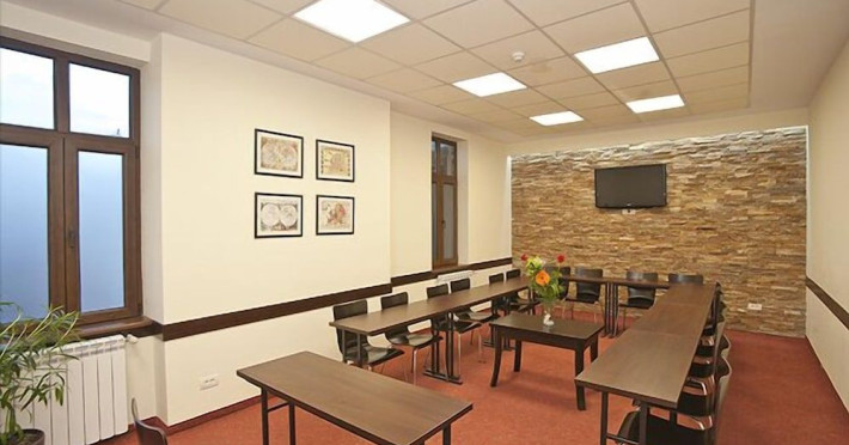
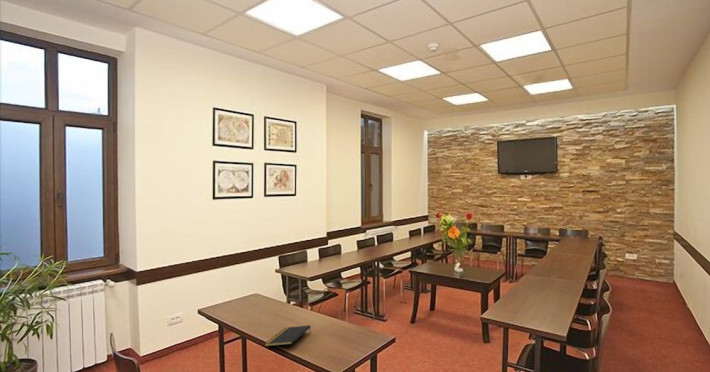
+ notepad [264,324,312,347]
